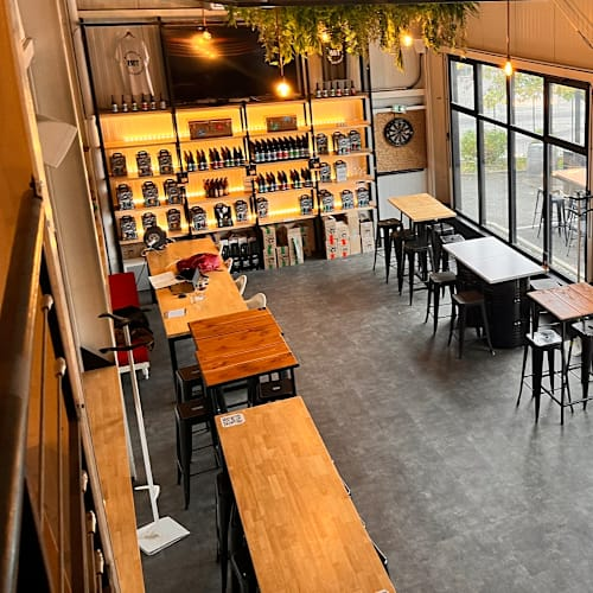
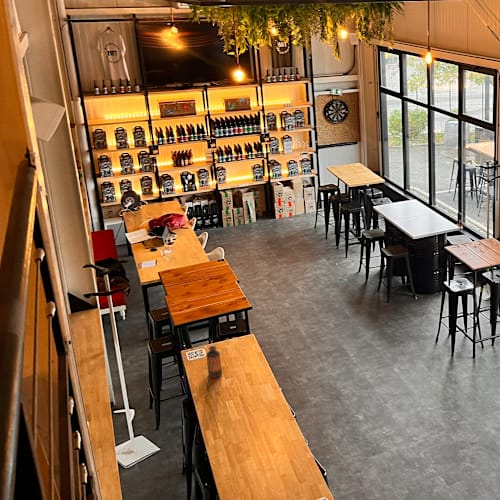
+ bottle [205,345,223,379]
